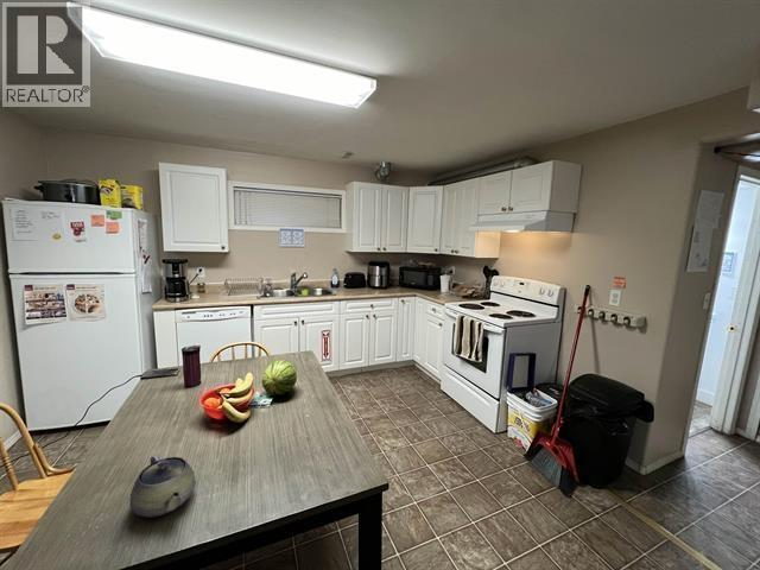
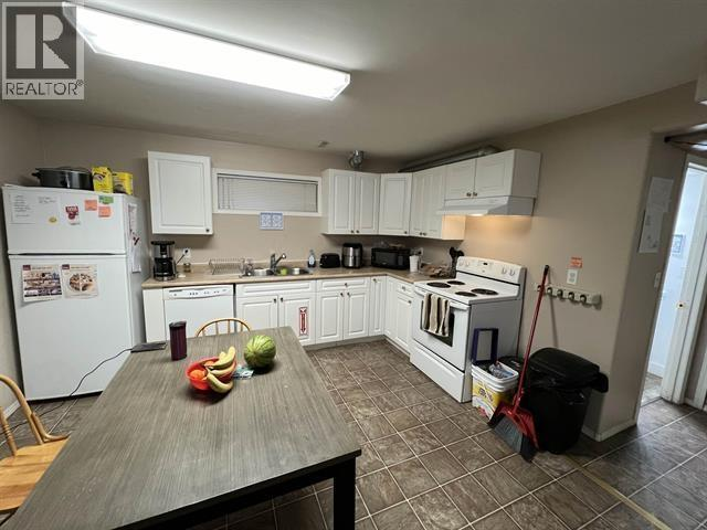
- teapot [128,455,197,519]
